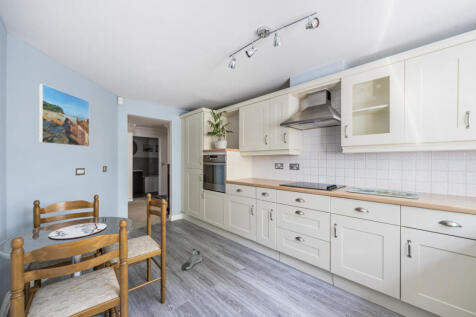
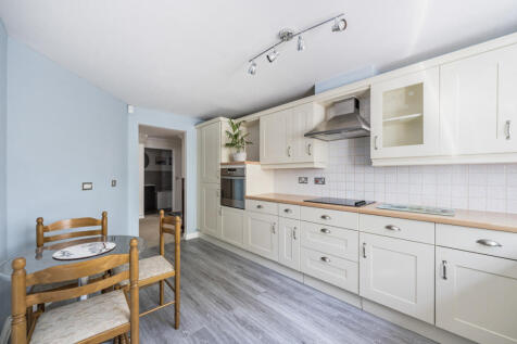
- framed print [38,83,90,148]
- sneaker [180,248,203,271]
